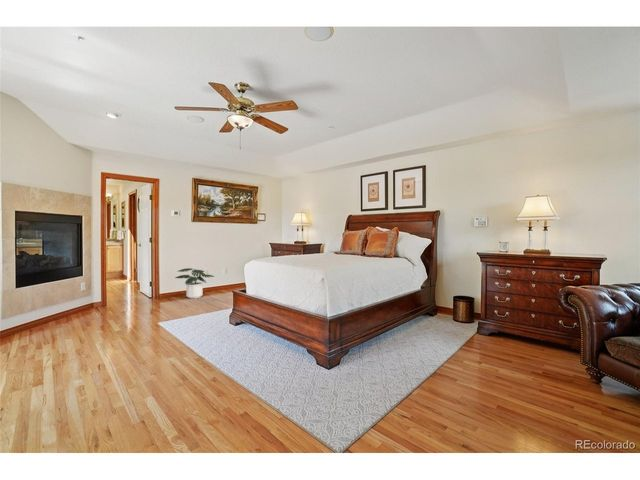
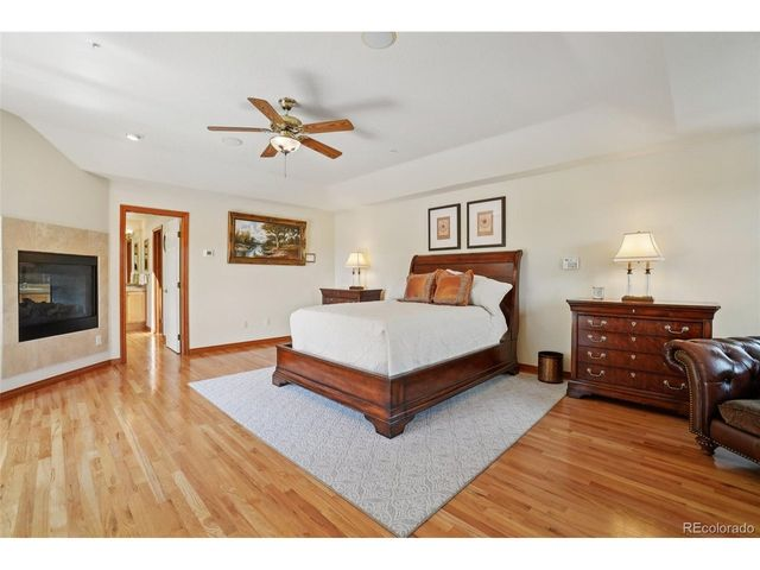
- potted plant [174,267,216,299]
